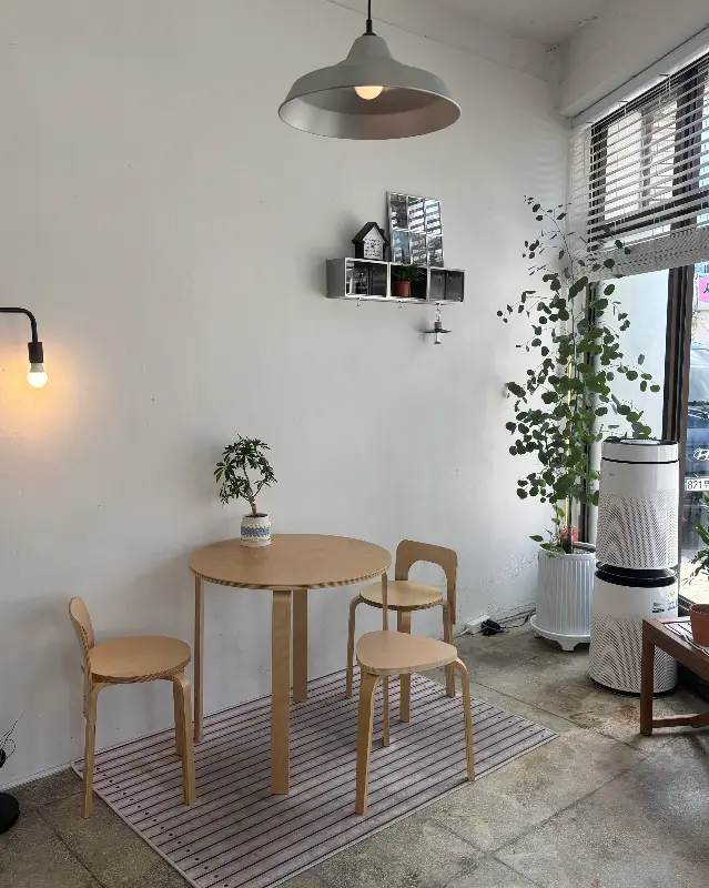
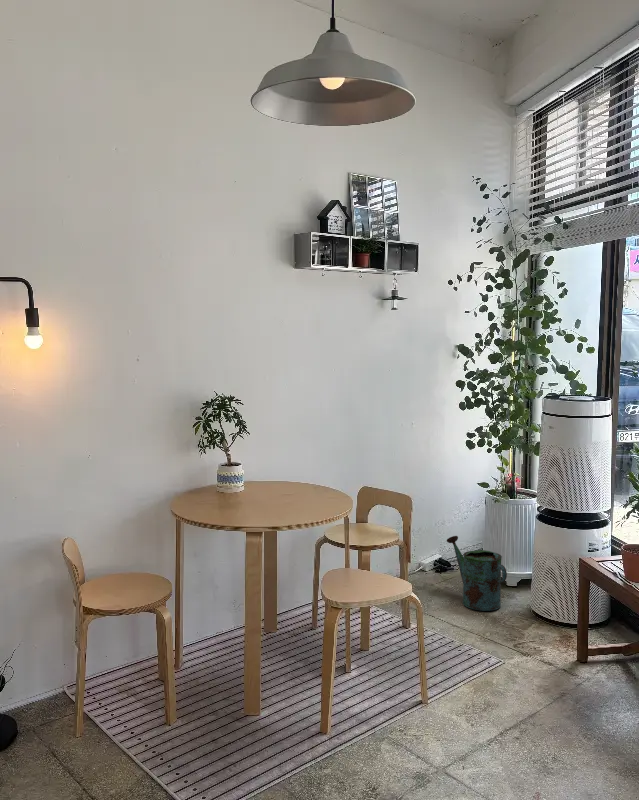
+ watering can [446,535,508,612]
